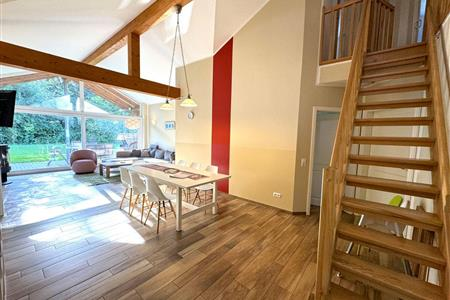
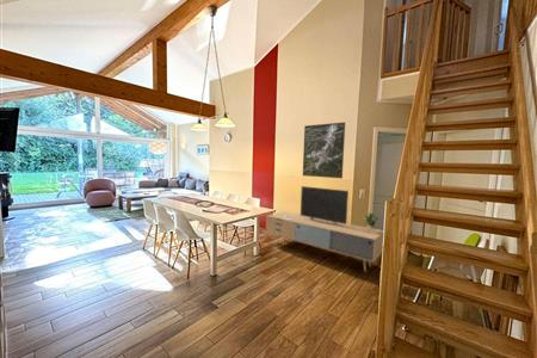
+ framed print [302,121,346,179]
+ media console [265,185,384,273]
